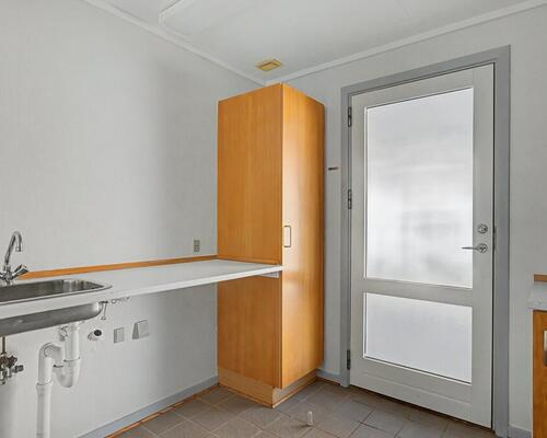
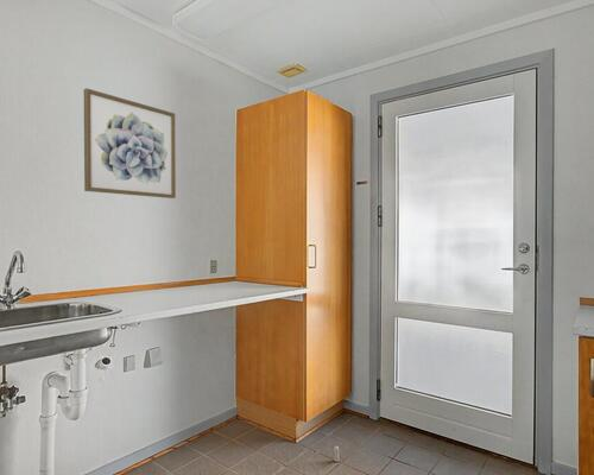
+ wall art [83,87,177,200]
